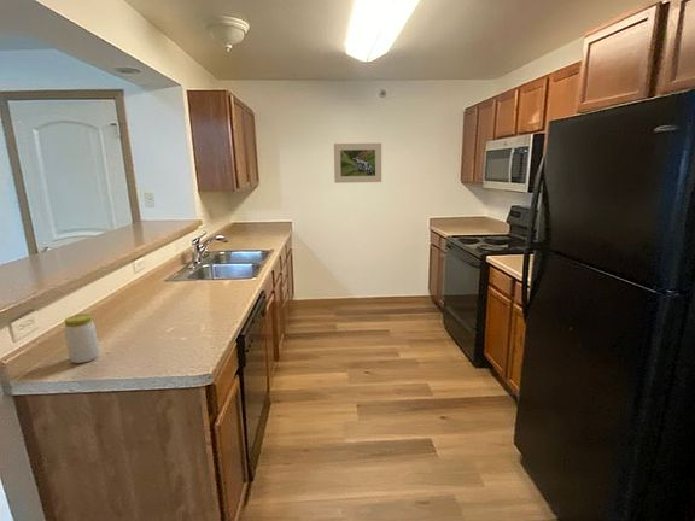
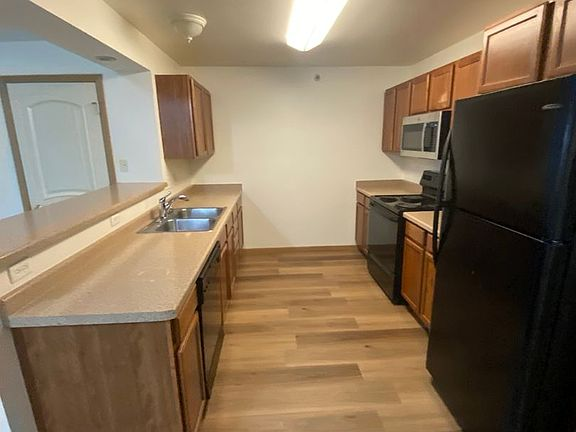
- jar [64,312,100,364]
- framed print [333,142,382,185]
